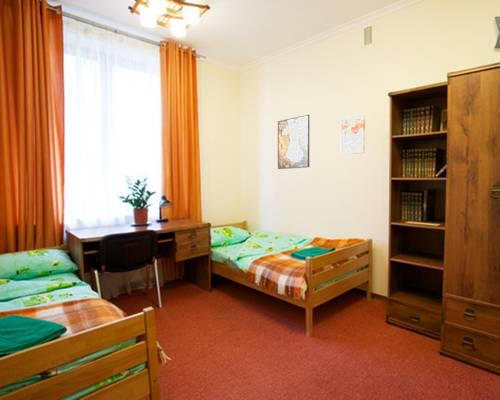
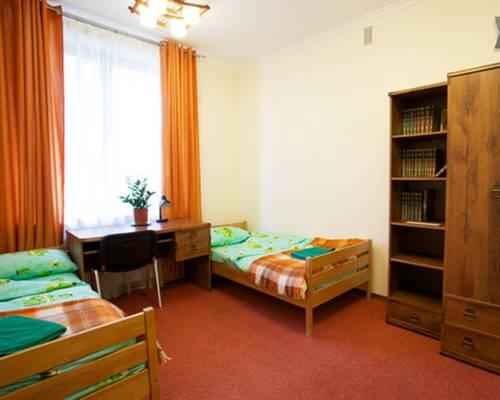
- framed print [277,114,310,170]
- wall art [340,113,366,156]
